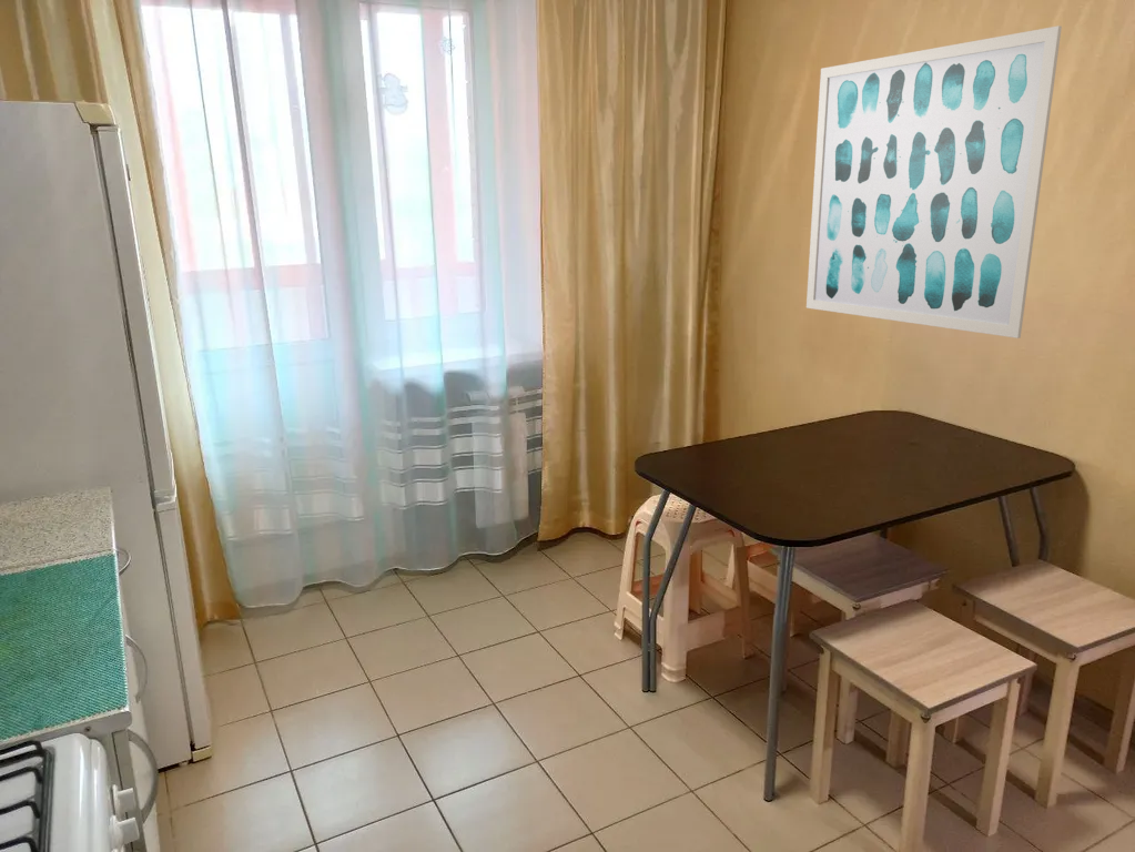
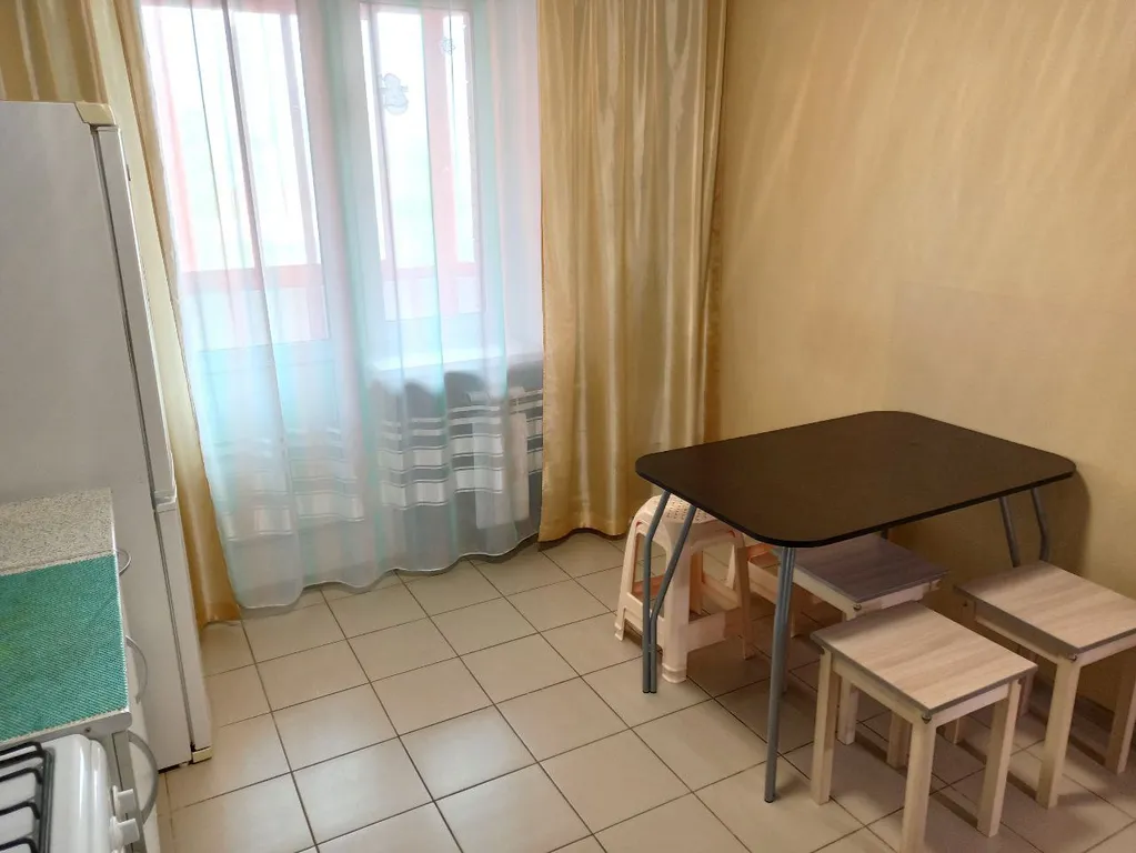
- wall art [805,24,1063,339]
